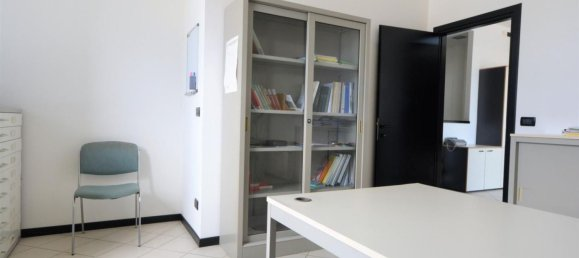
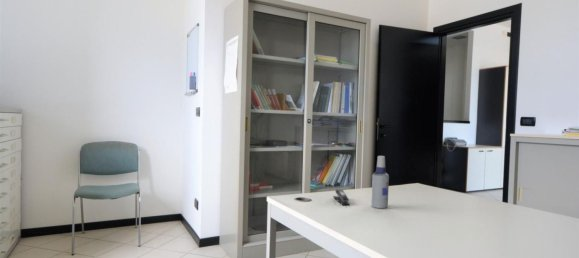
+ stapler [332,188,351,206]
+ spray bottle [371,155,390,209]
